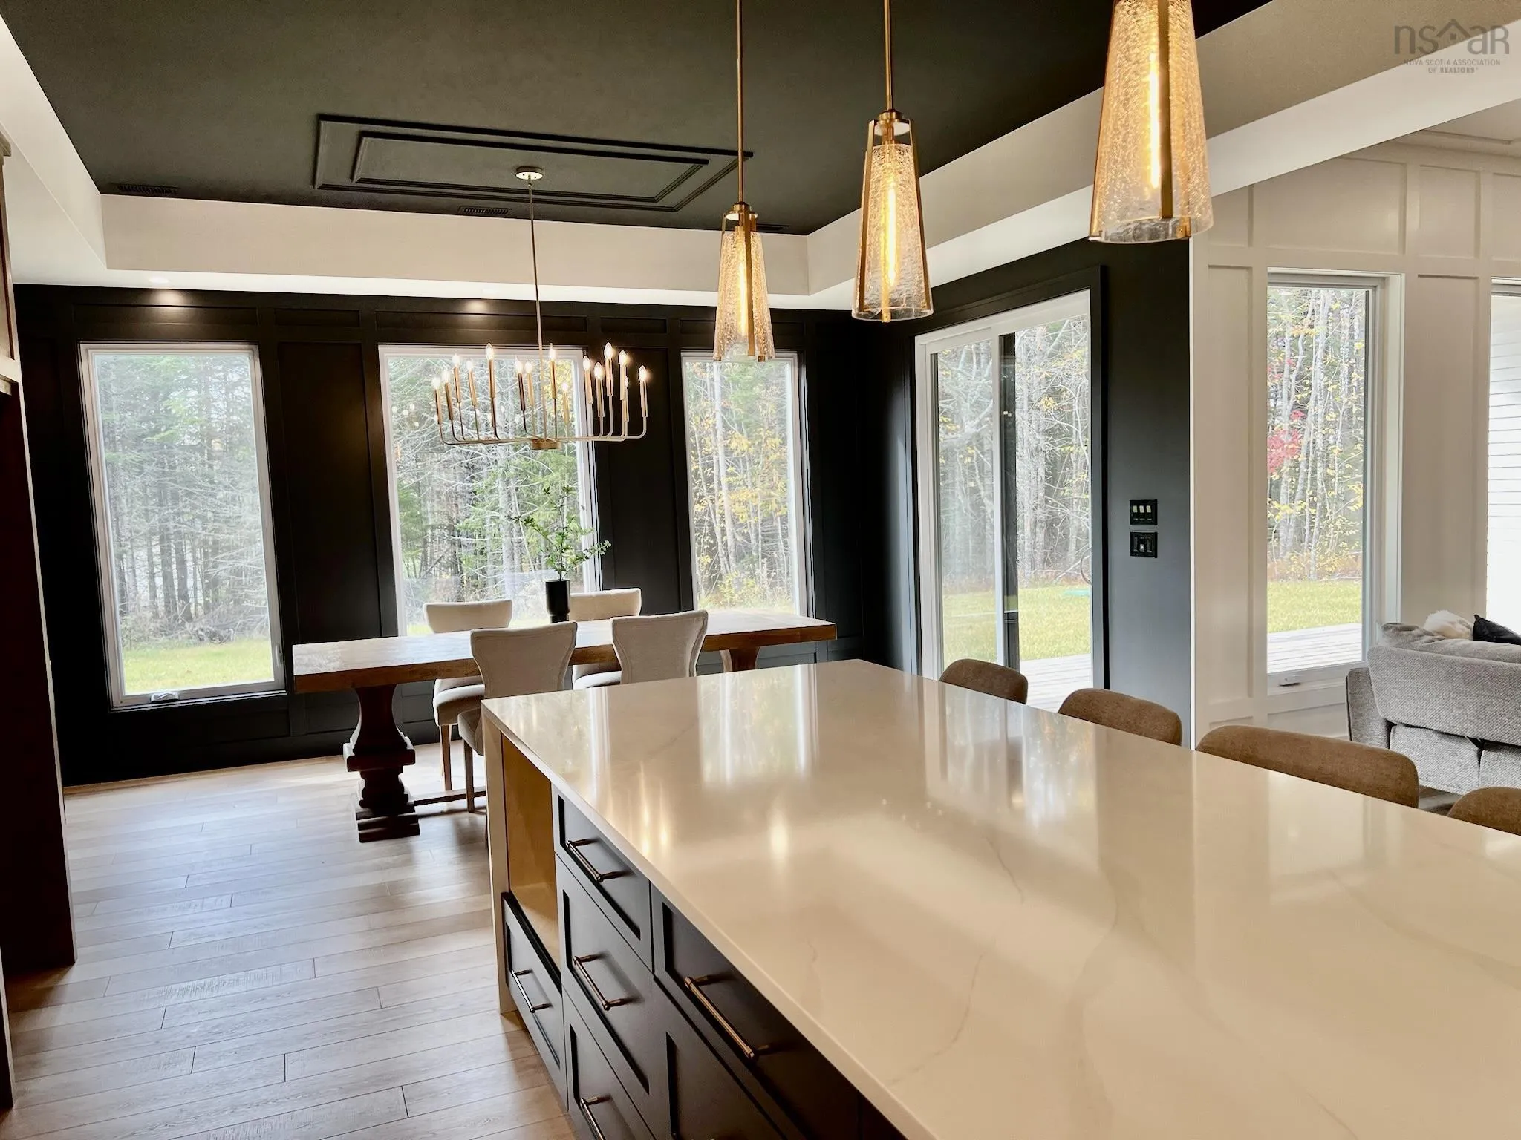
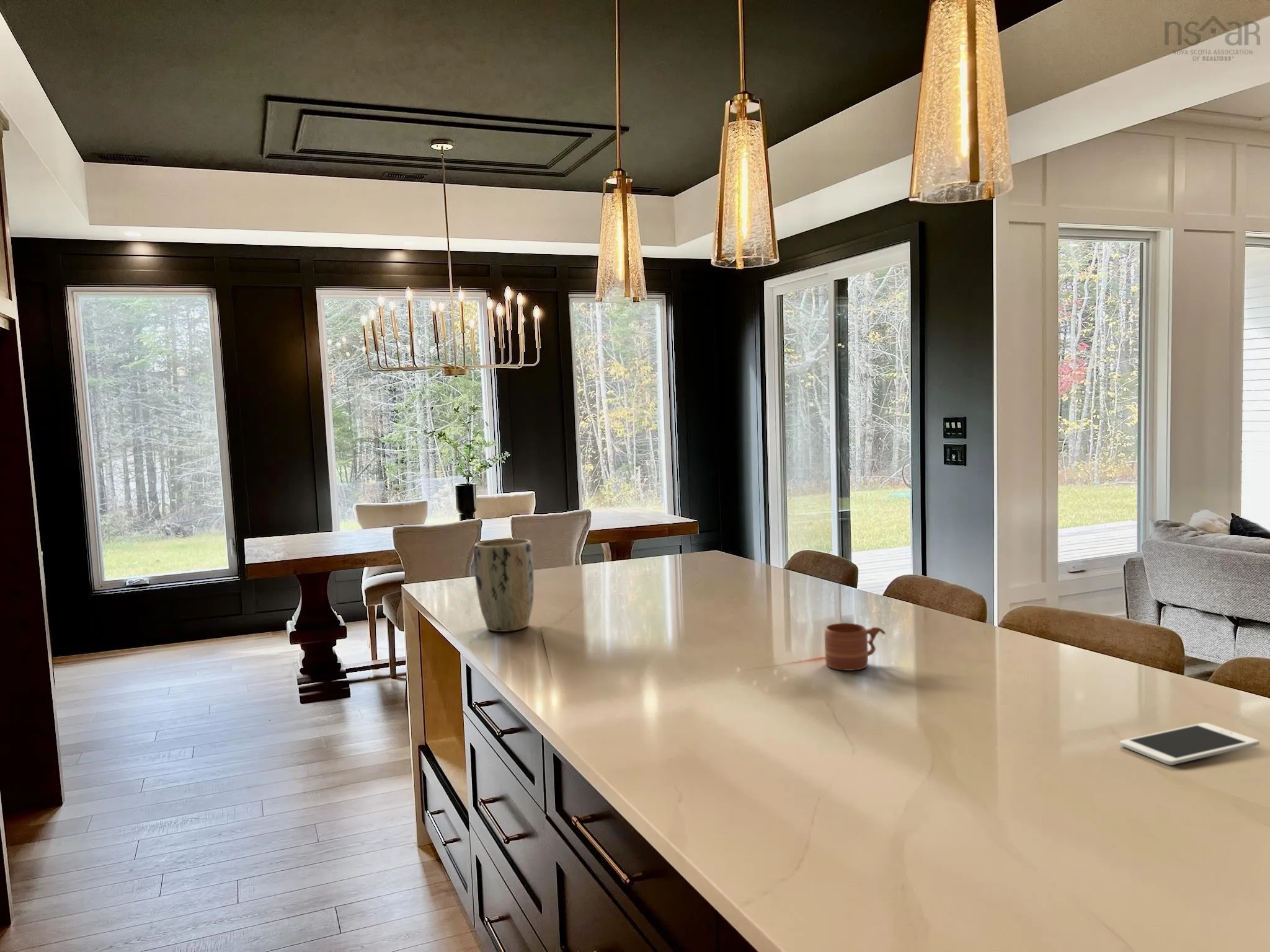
+ plant pot [473,538,535,632]
+ cell phone [1119,722,1260,765]
+ mug [824,622,886,671]
